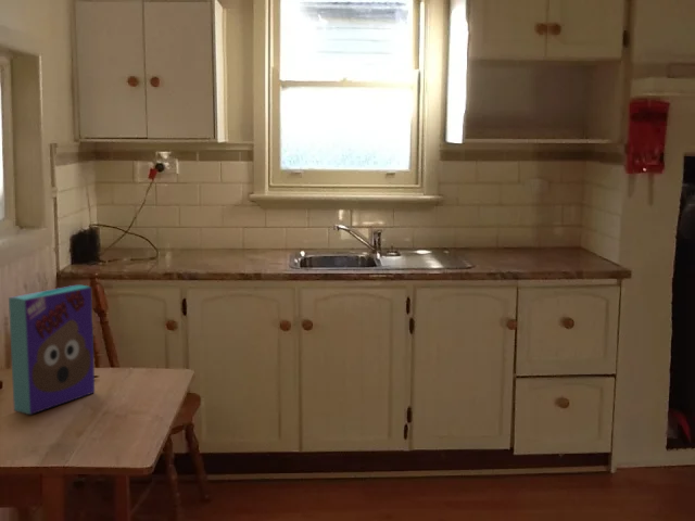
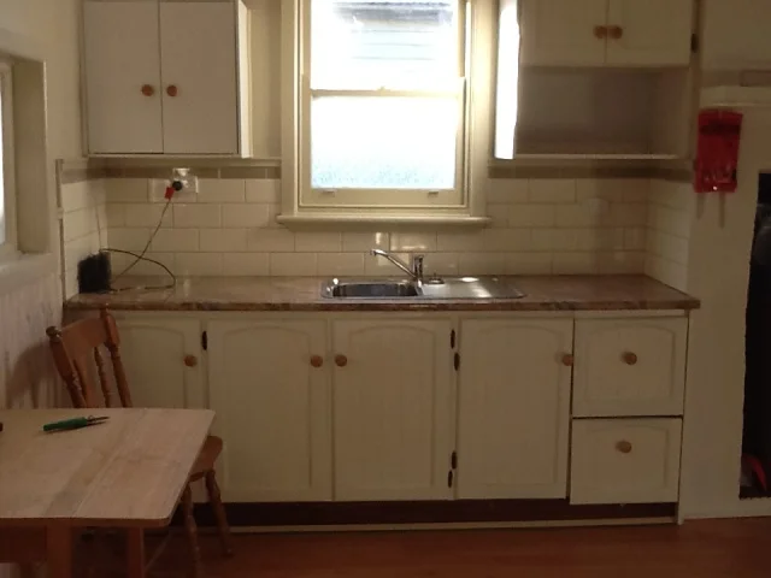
- cereal box [8,284,96,416]
